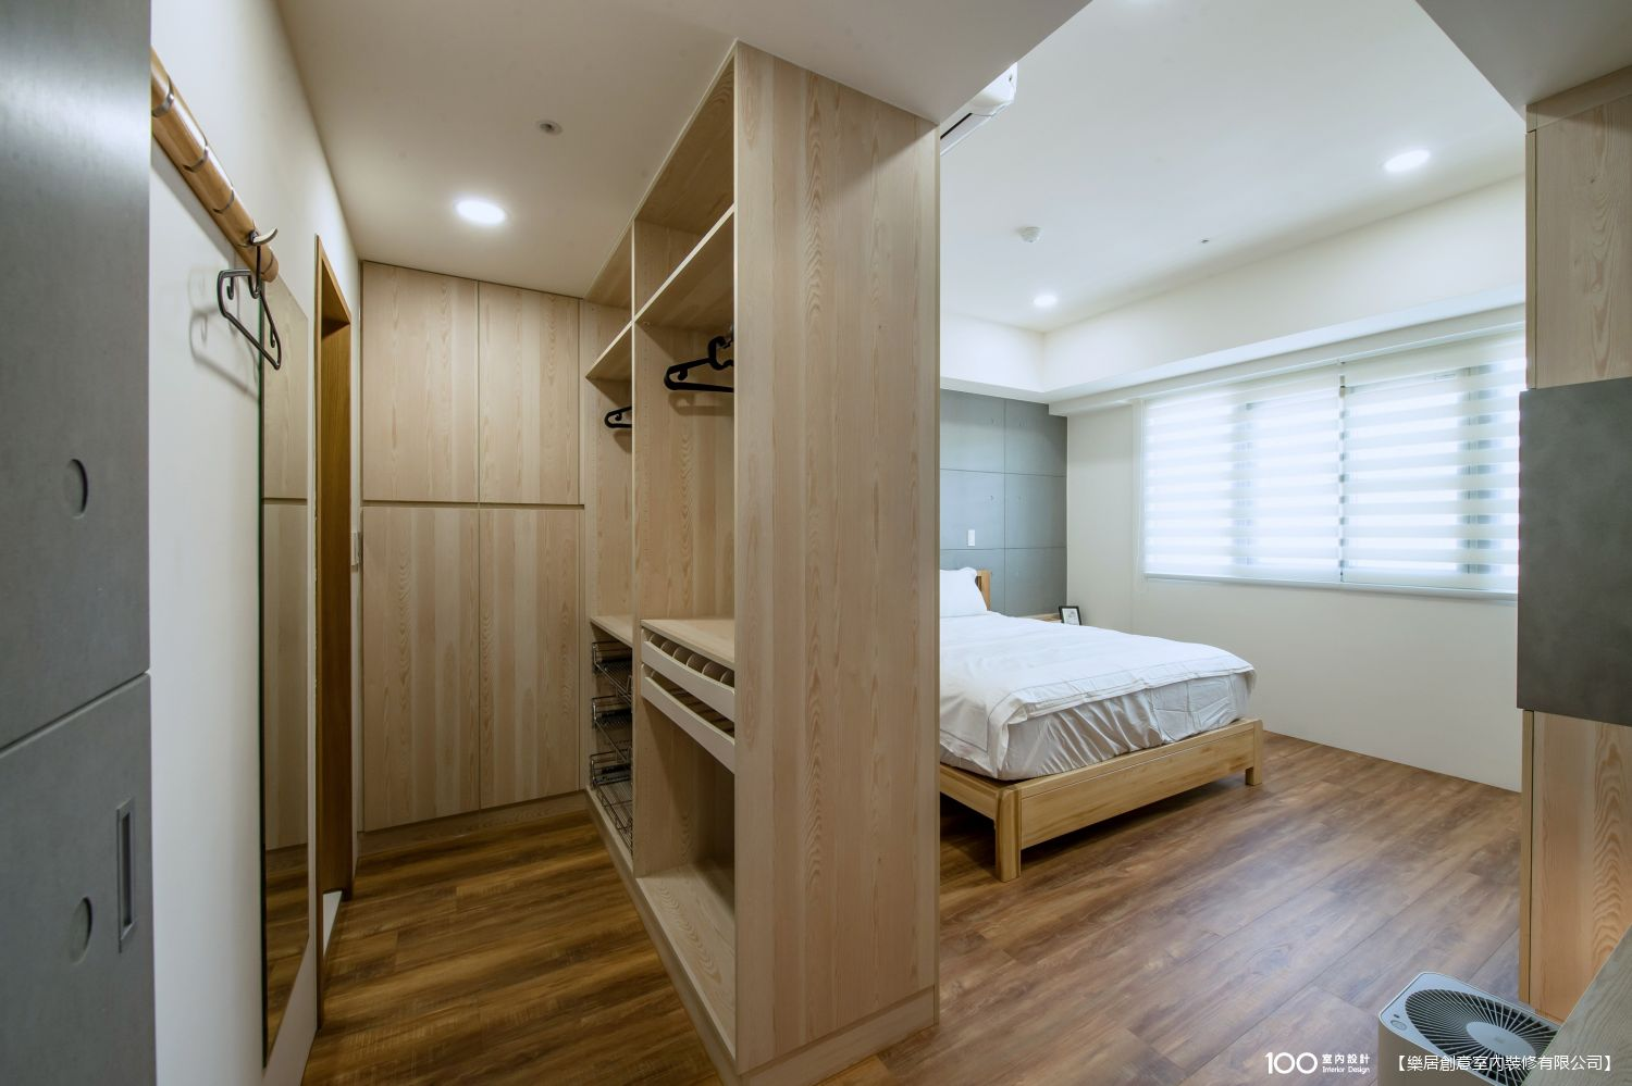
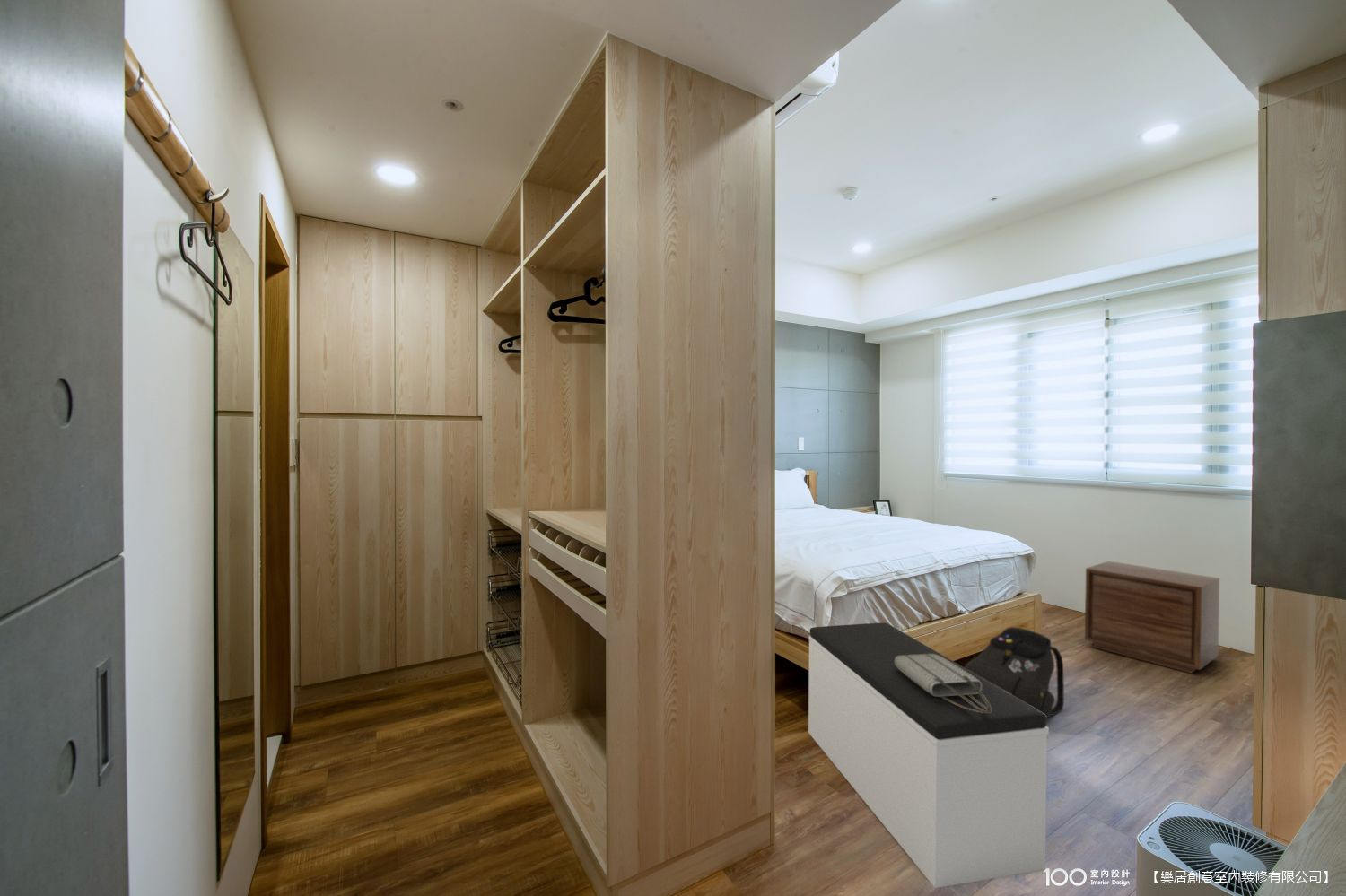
+ tote bag [895,654,992,713]
+ bench [808,622,1050,889]
+ nightstand [1084,561,1220,674]
+ backpack [964,626,1065,719]
